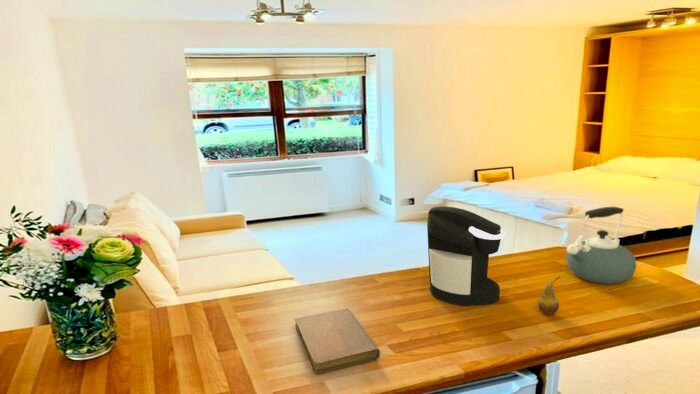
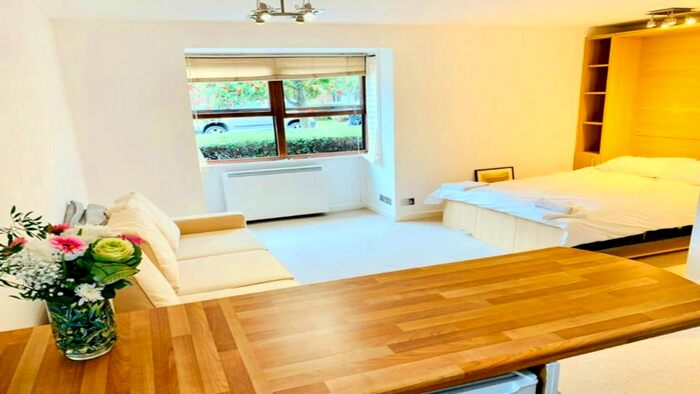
- kettle [566,206,637,285]
- coffee maker [426,205,507,307]
- notebook [294,307,381,374]
- fruit [537,276,561,316]
